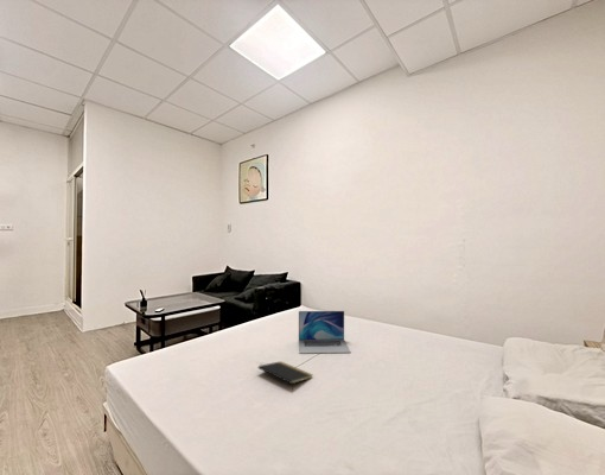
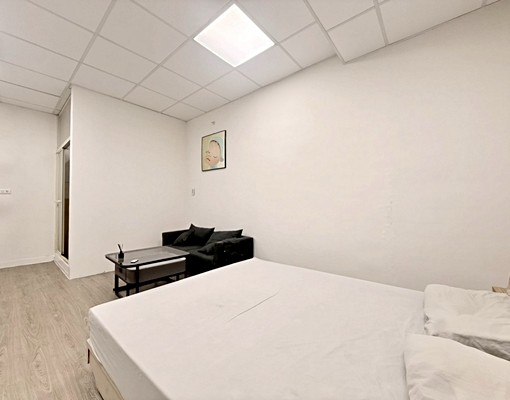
- notepad [257,360,313,392]
- laptop [298,310,351,355]
